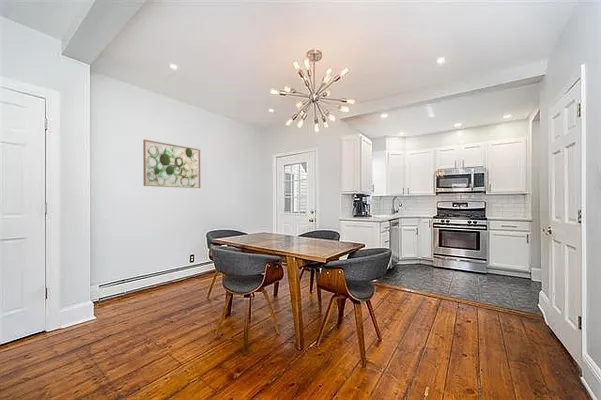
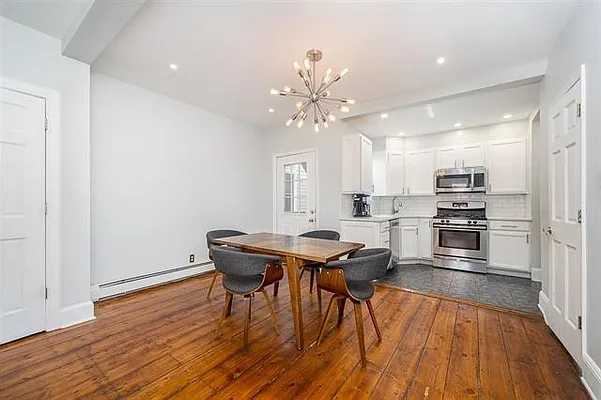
- wall art [142,139,201,189]
